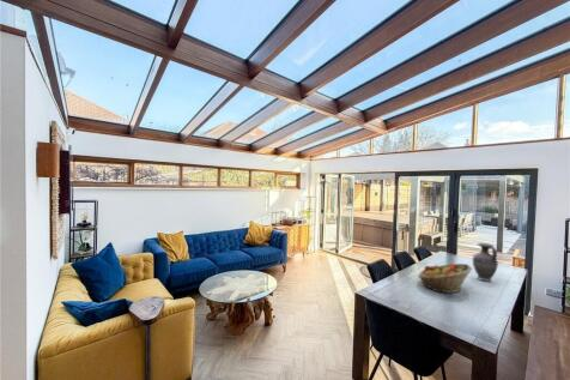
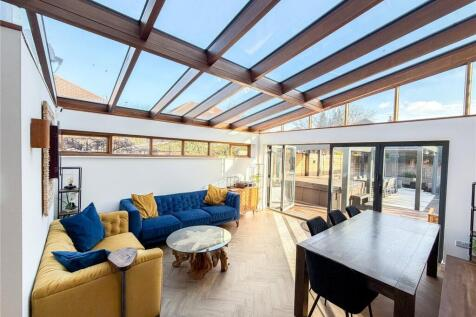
- vase [472,242,499,283]
- fruit basket [417,263,473,294]
